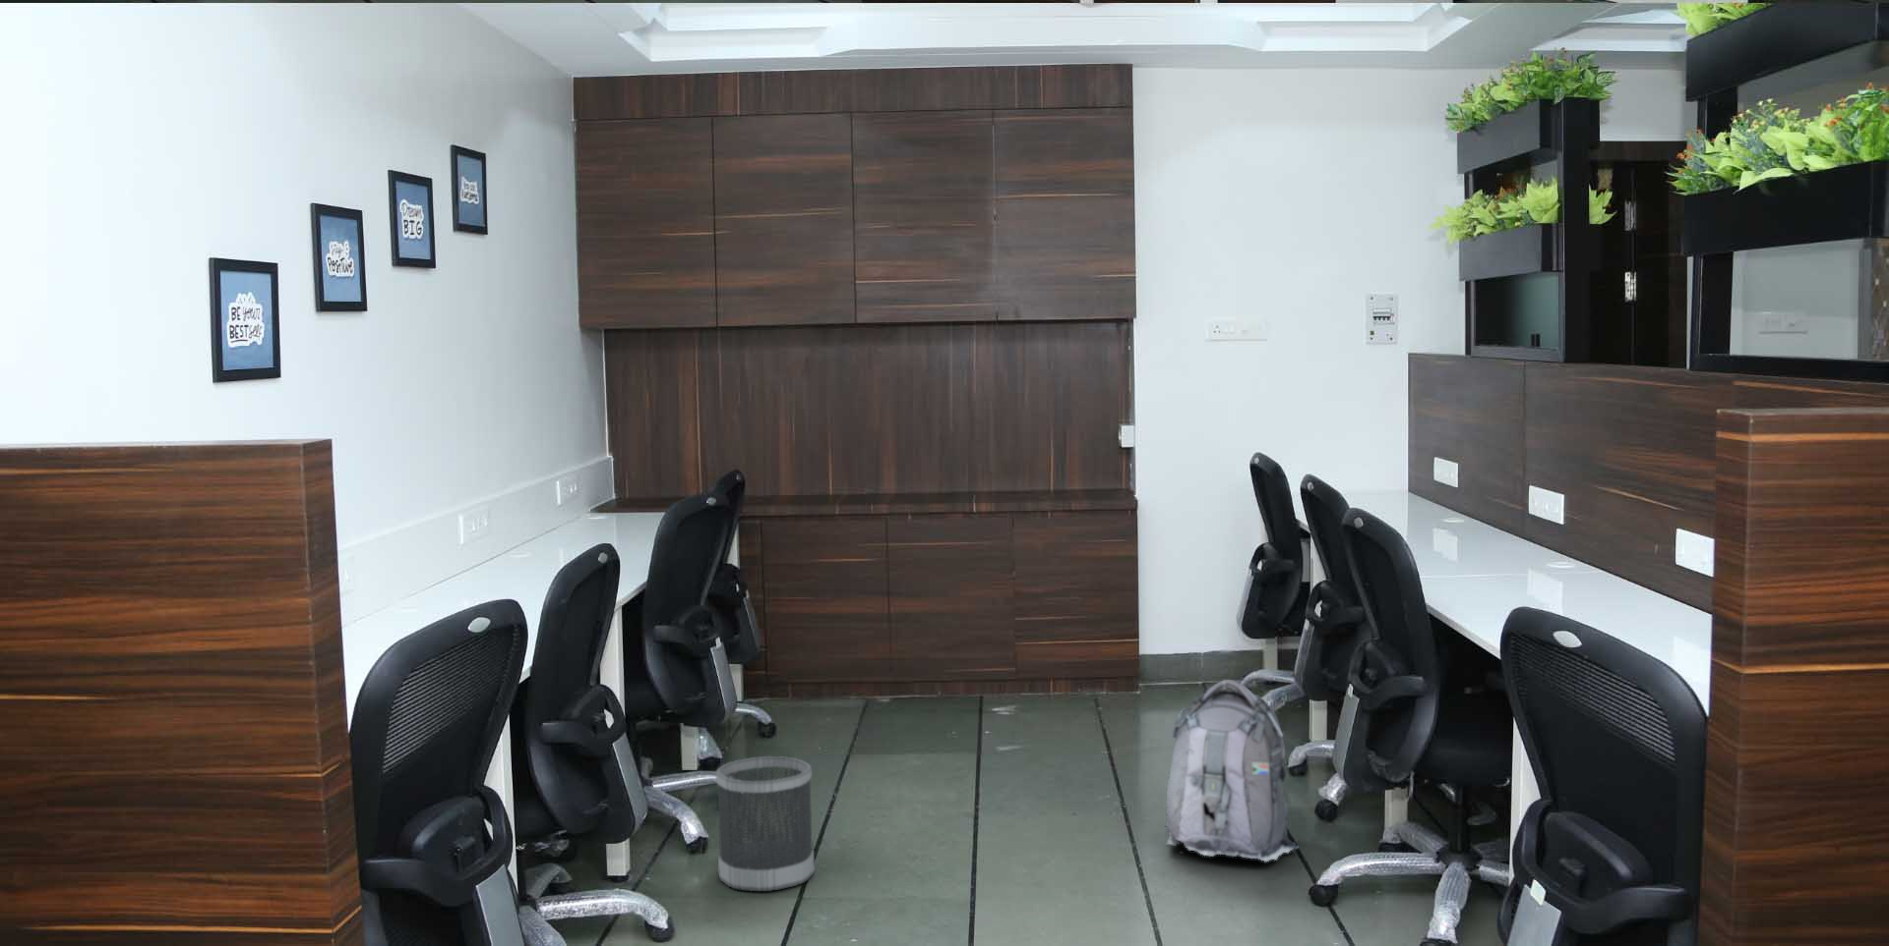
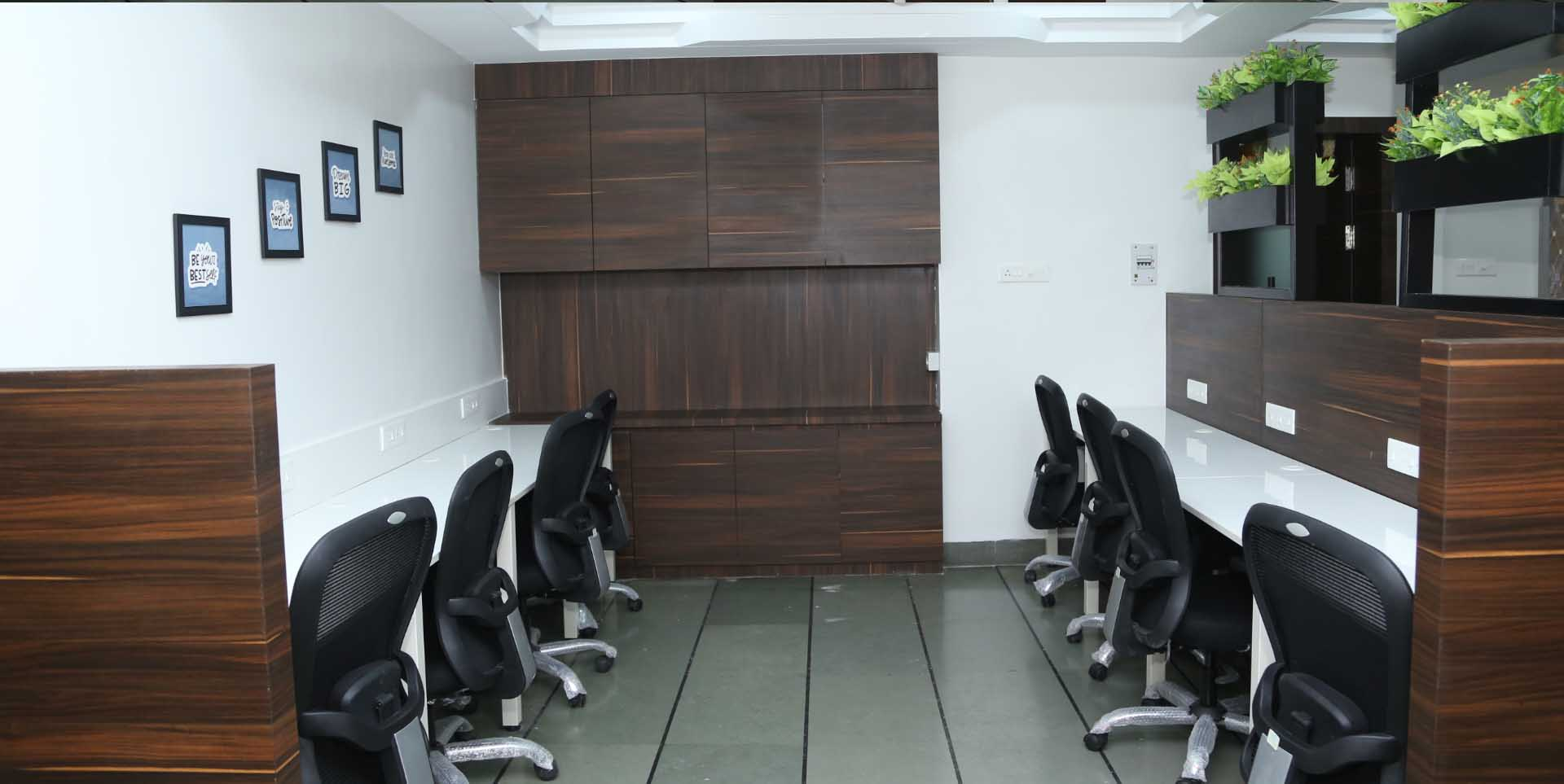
- backpack [1164,679,1298,864]
- wastebasket [714,755,815,892]
